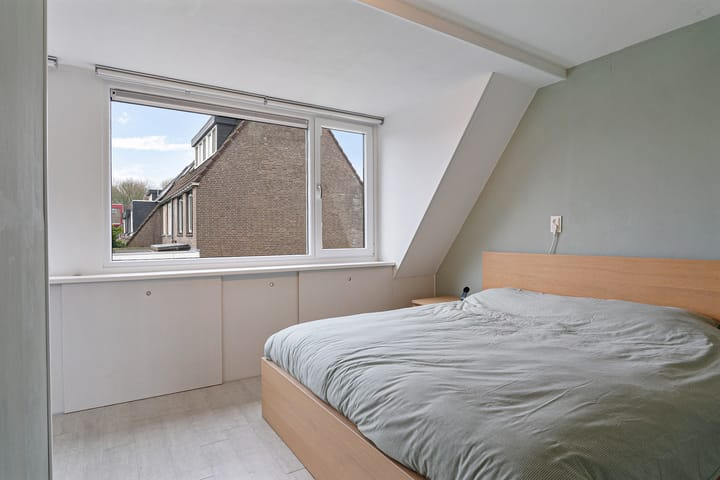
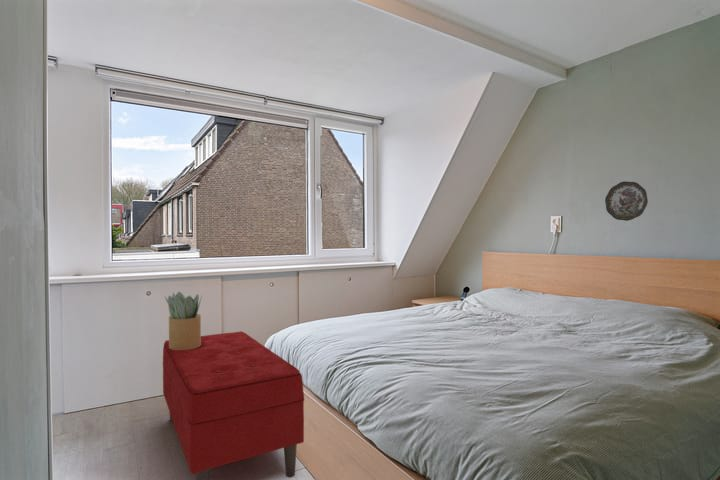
+ potted plant [164,291,203,350]
+ bench [162,330,305,480]
+ decorative plate [604,180,649,222]
